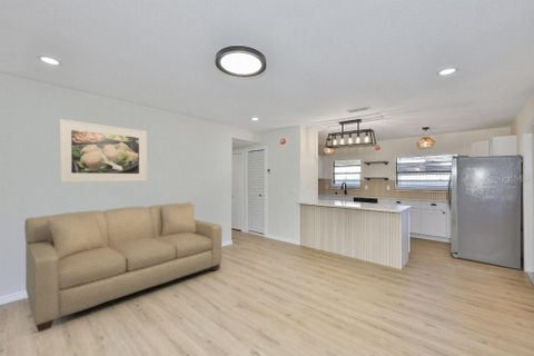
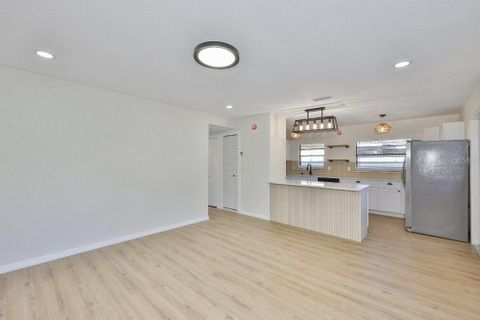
- sofa [23,201,222,334]
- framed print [59,118,148,184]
